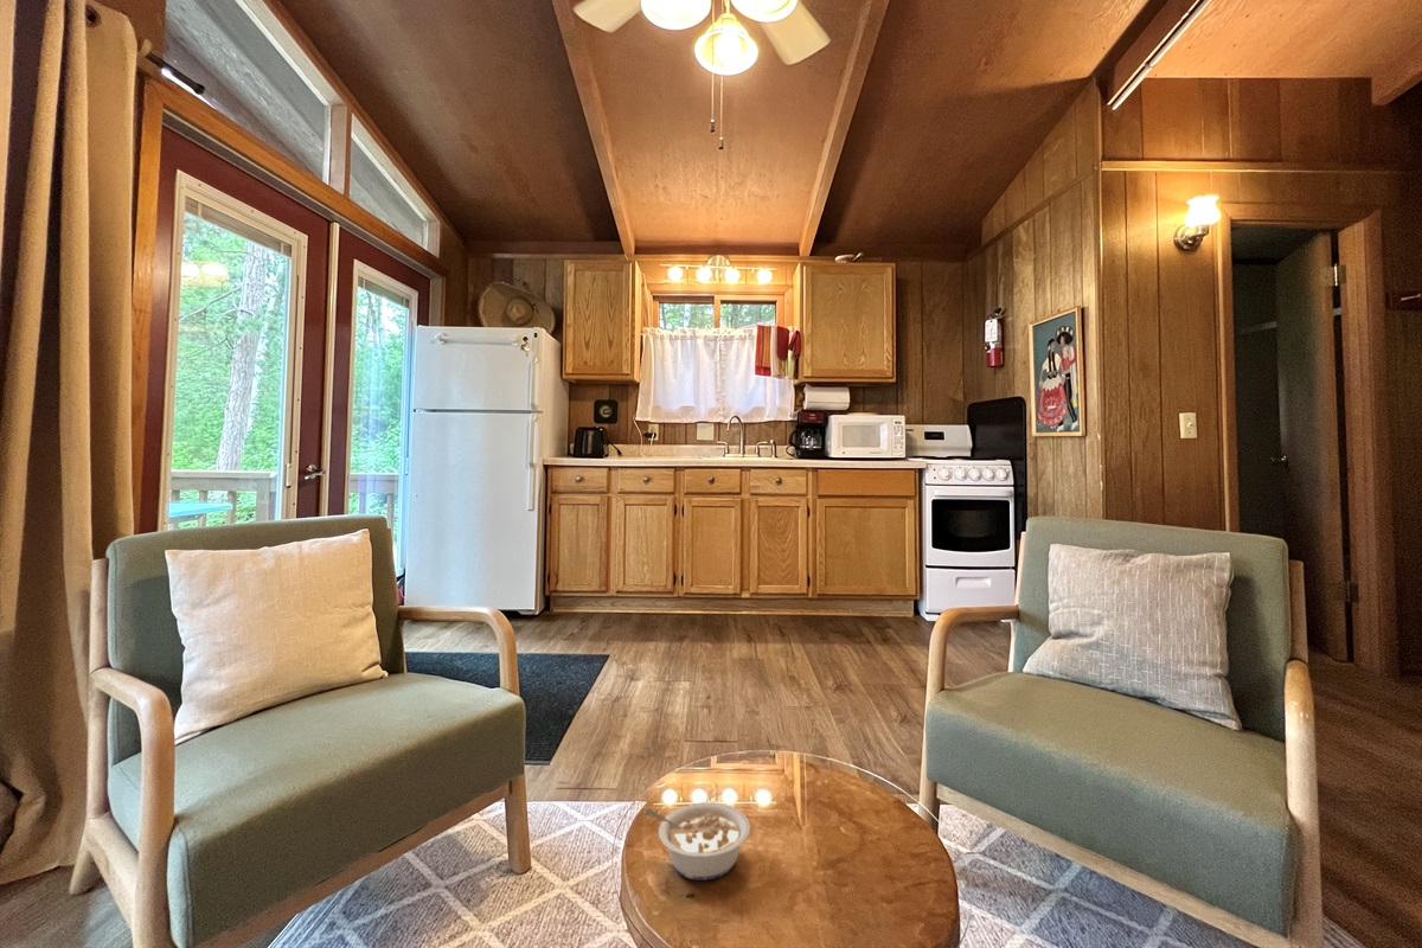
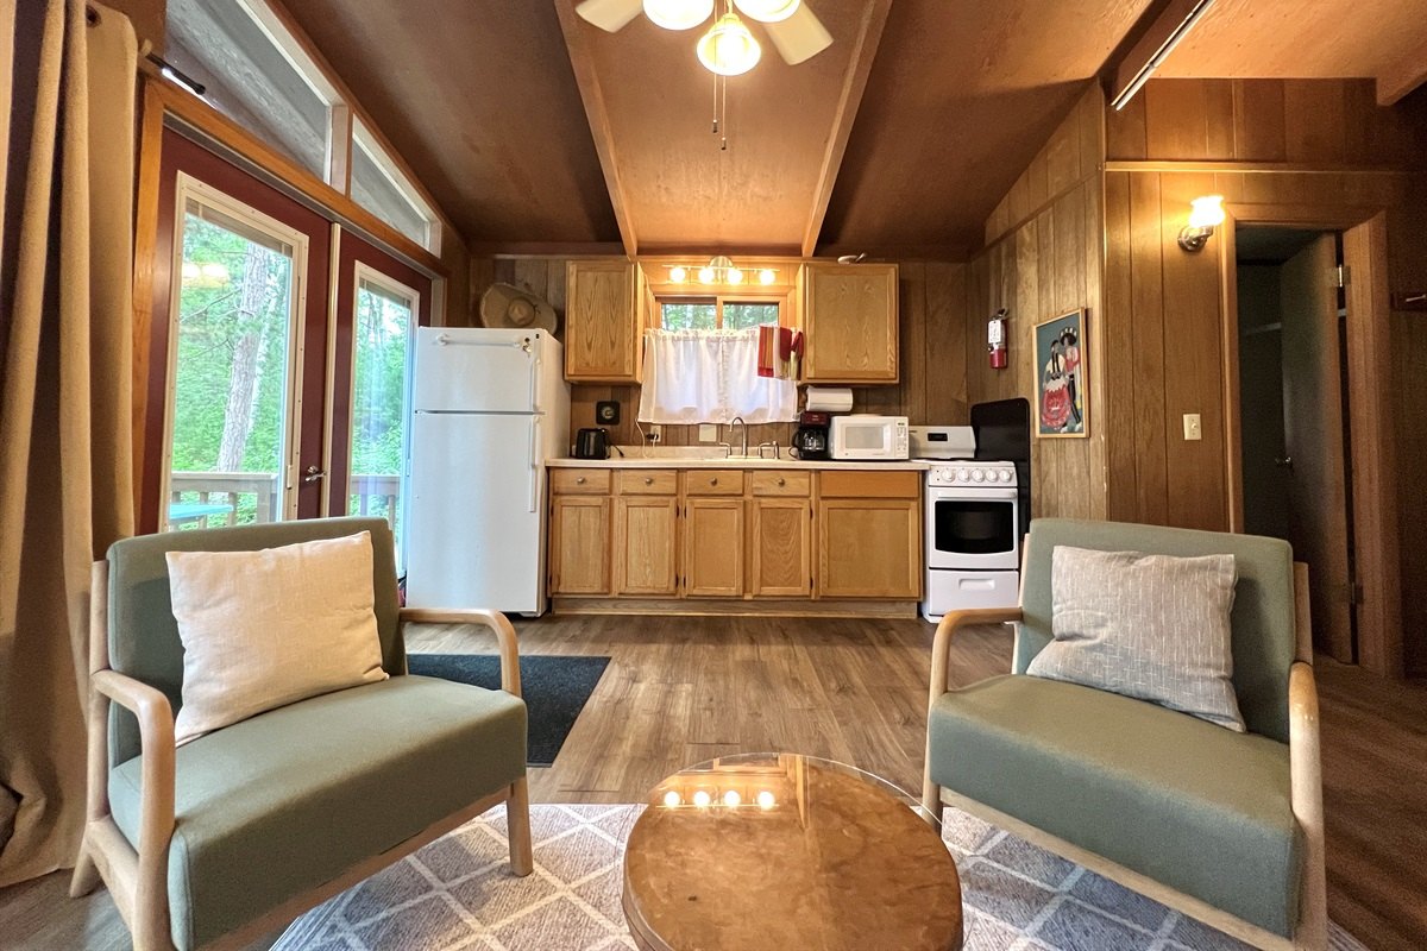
- legume [645,801,751,882]
